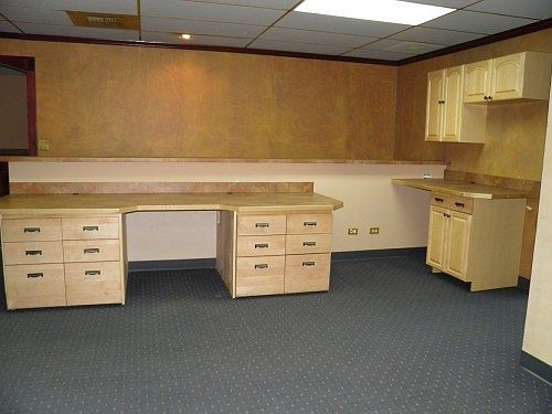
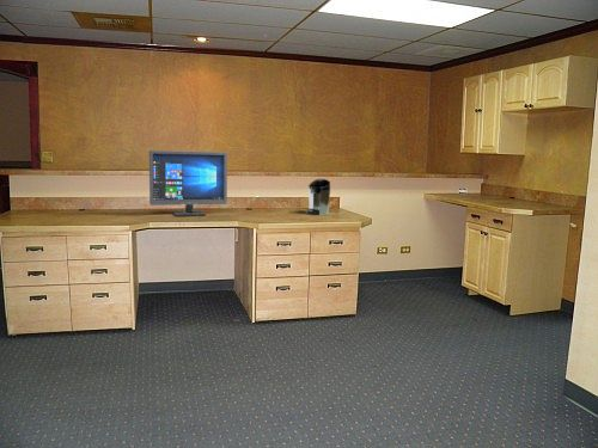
+ coffee maker [305,178,331,216]
+ computer monitor [148,149,228,217]
